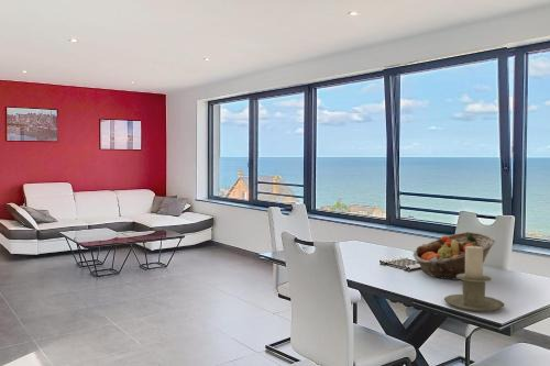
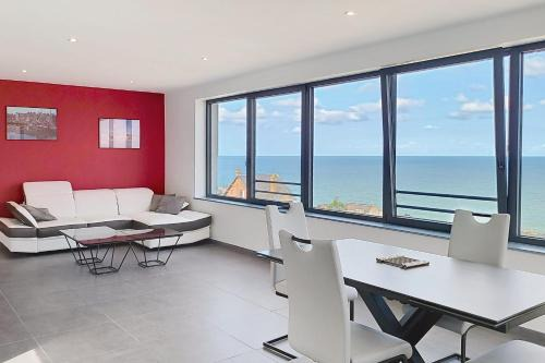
- fruit basket [411,231,497,281]
- candle holder [443,246,505,313]
